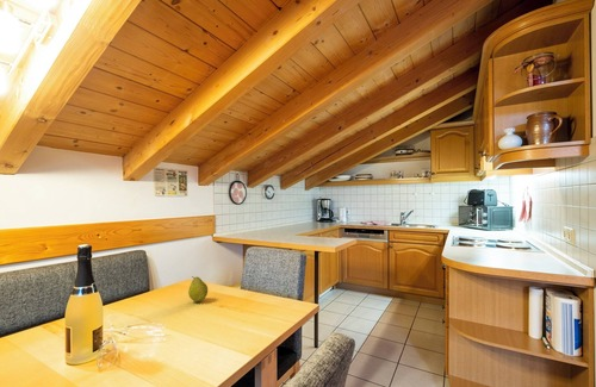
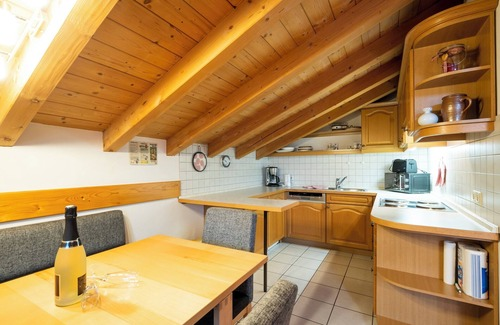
- fruit [187,275,209,302]
